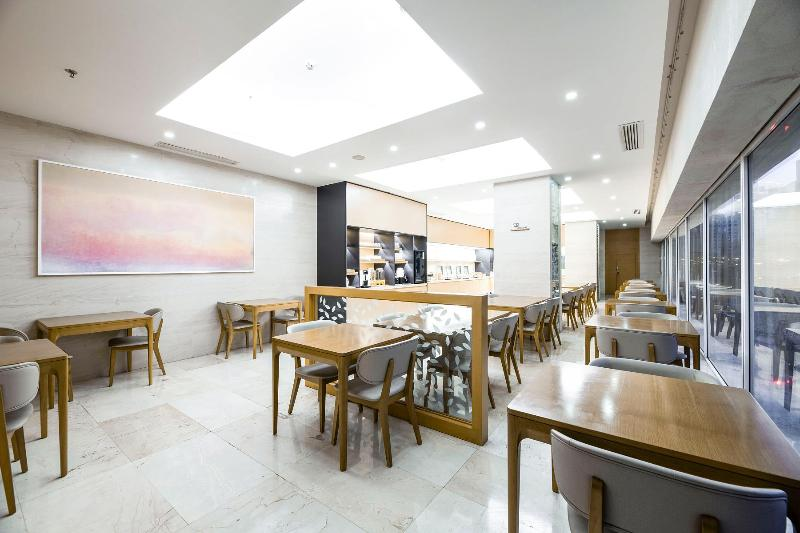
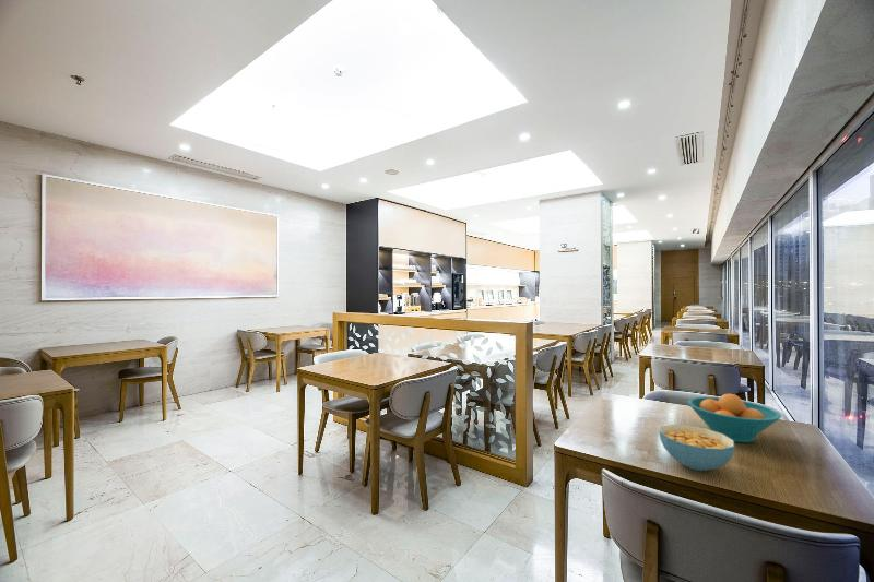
+ fruit bowl [686,393,782,443]
+ cereal bowl [659,424,735,472]
